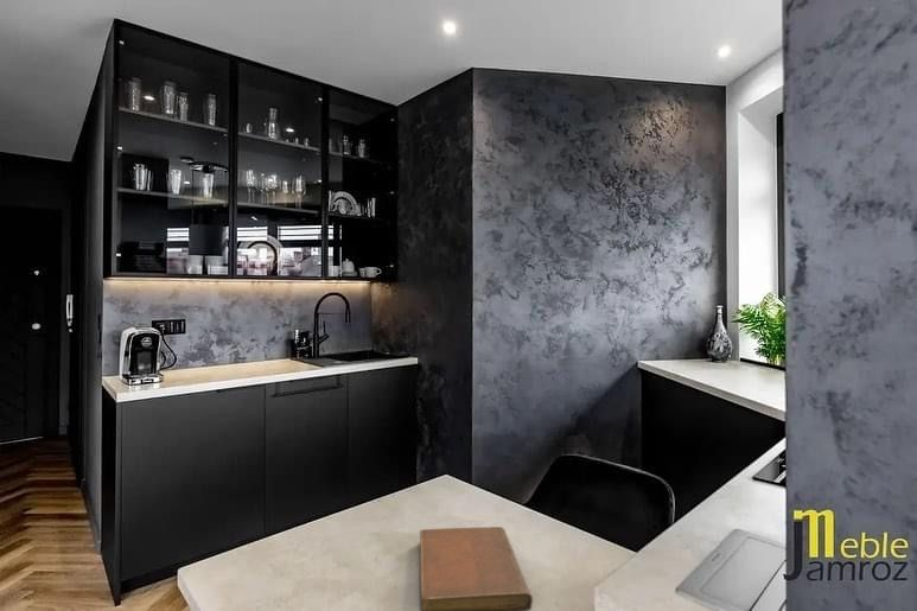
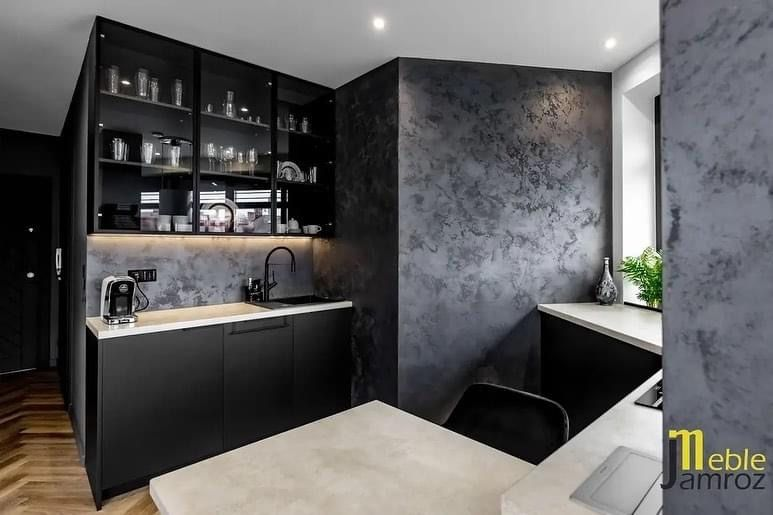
- notebook [419,526,534,611]
